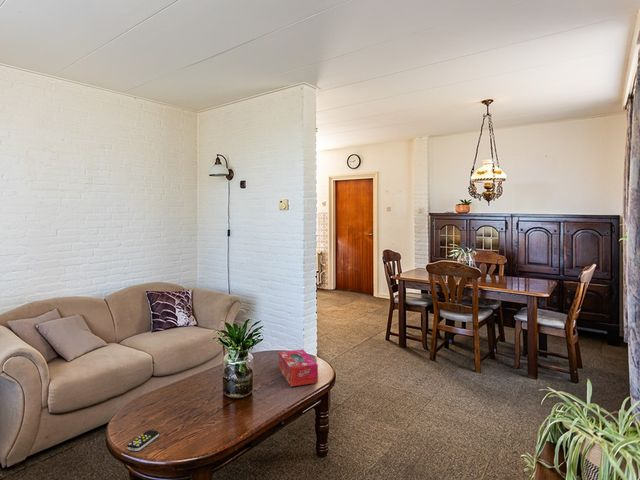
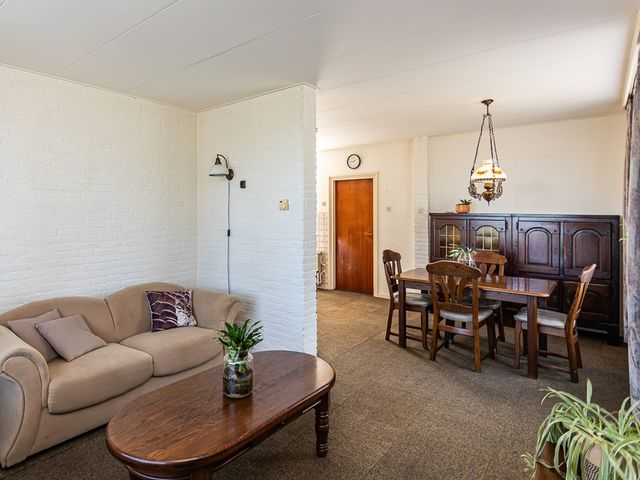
- tissue box [278,348,319,387]
- remote control [126,429,160,452]
